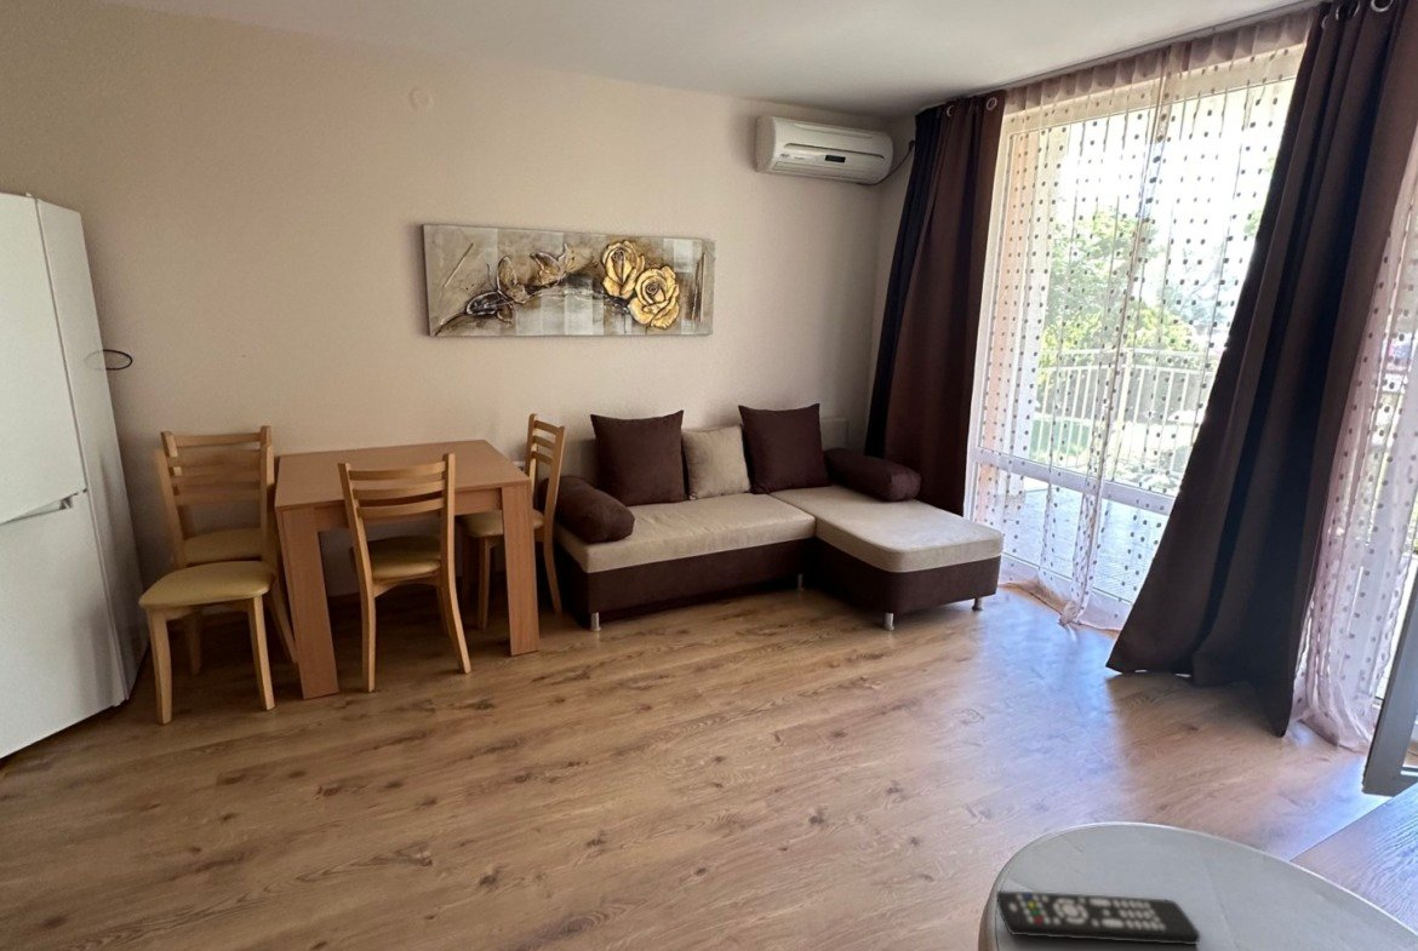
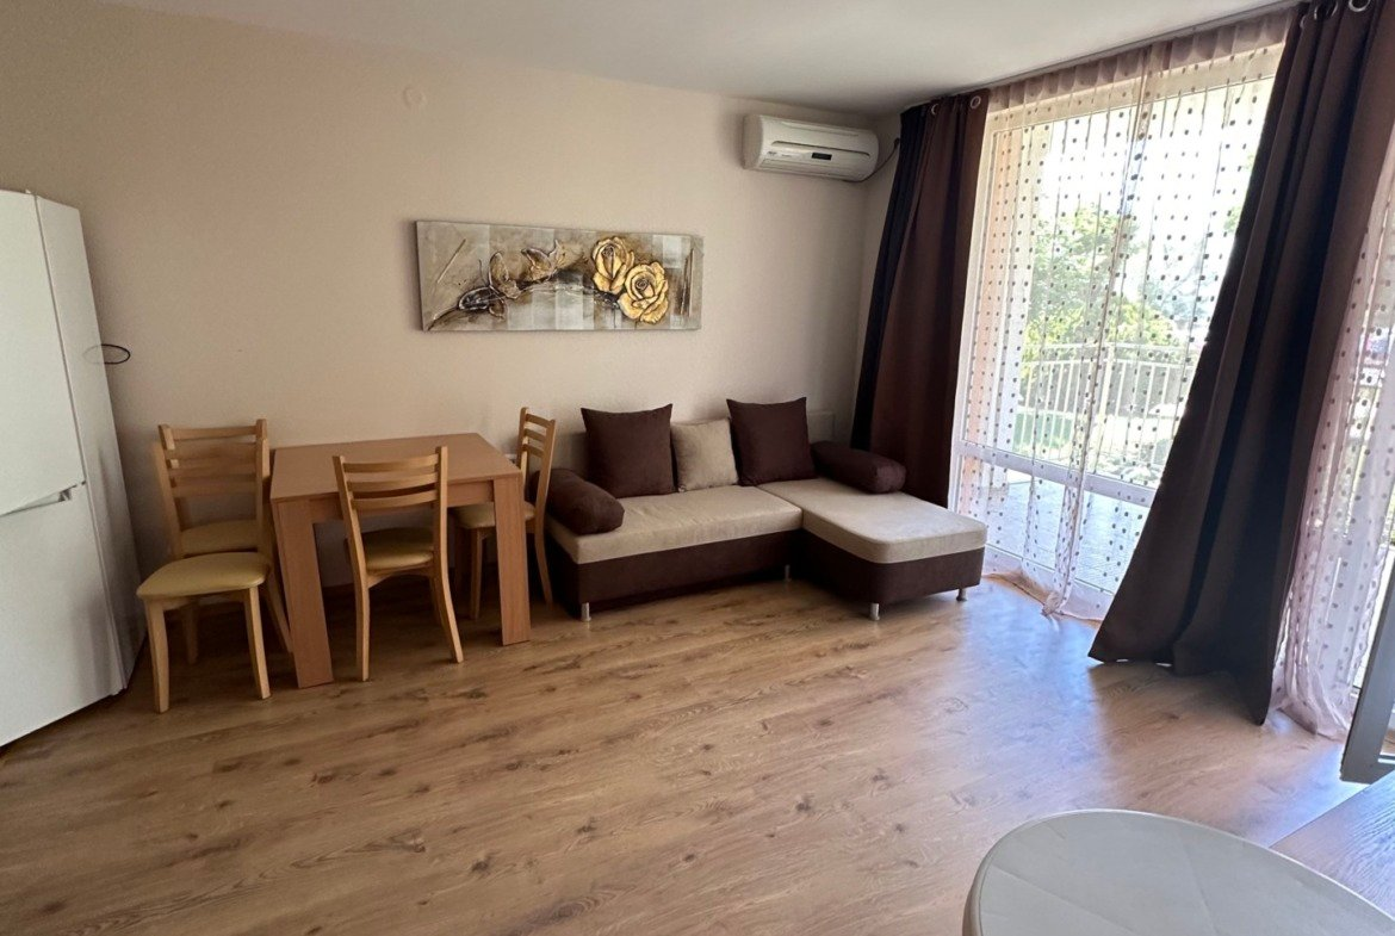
- remote control [995,889,1202,946]
